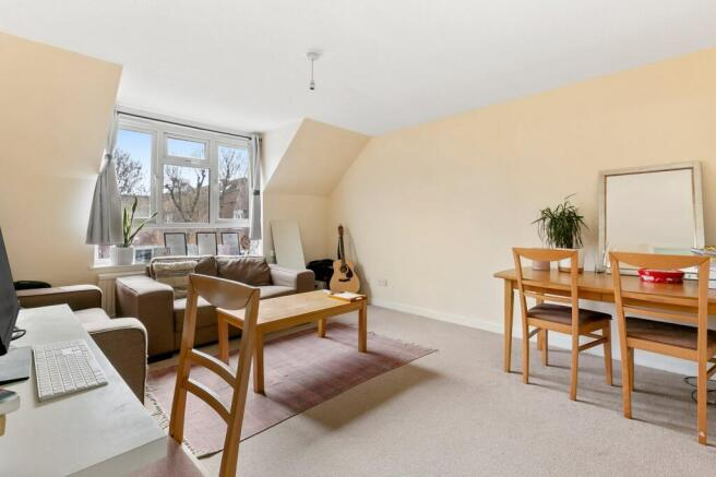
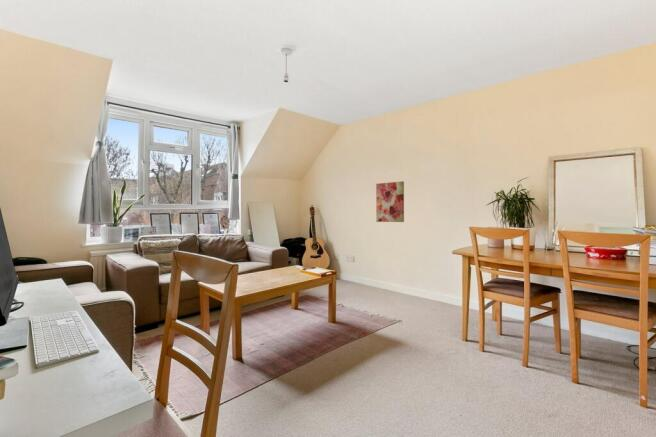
+ wall art [375,180,405,223]
